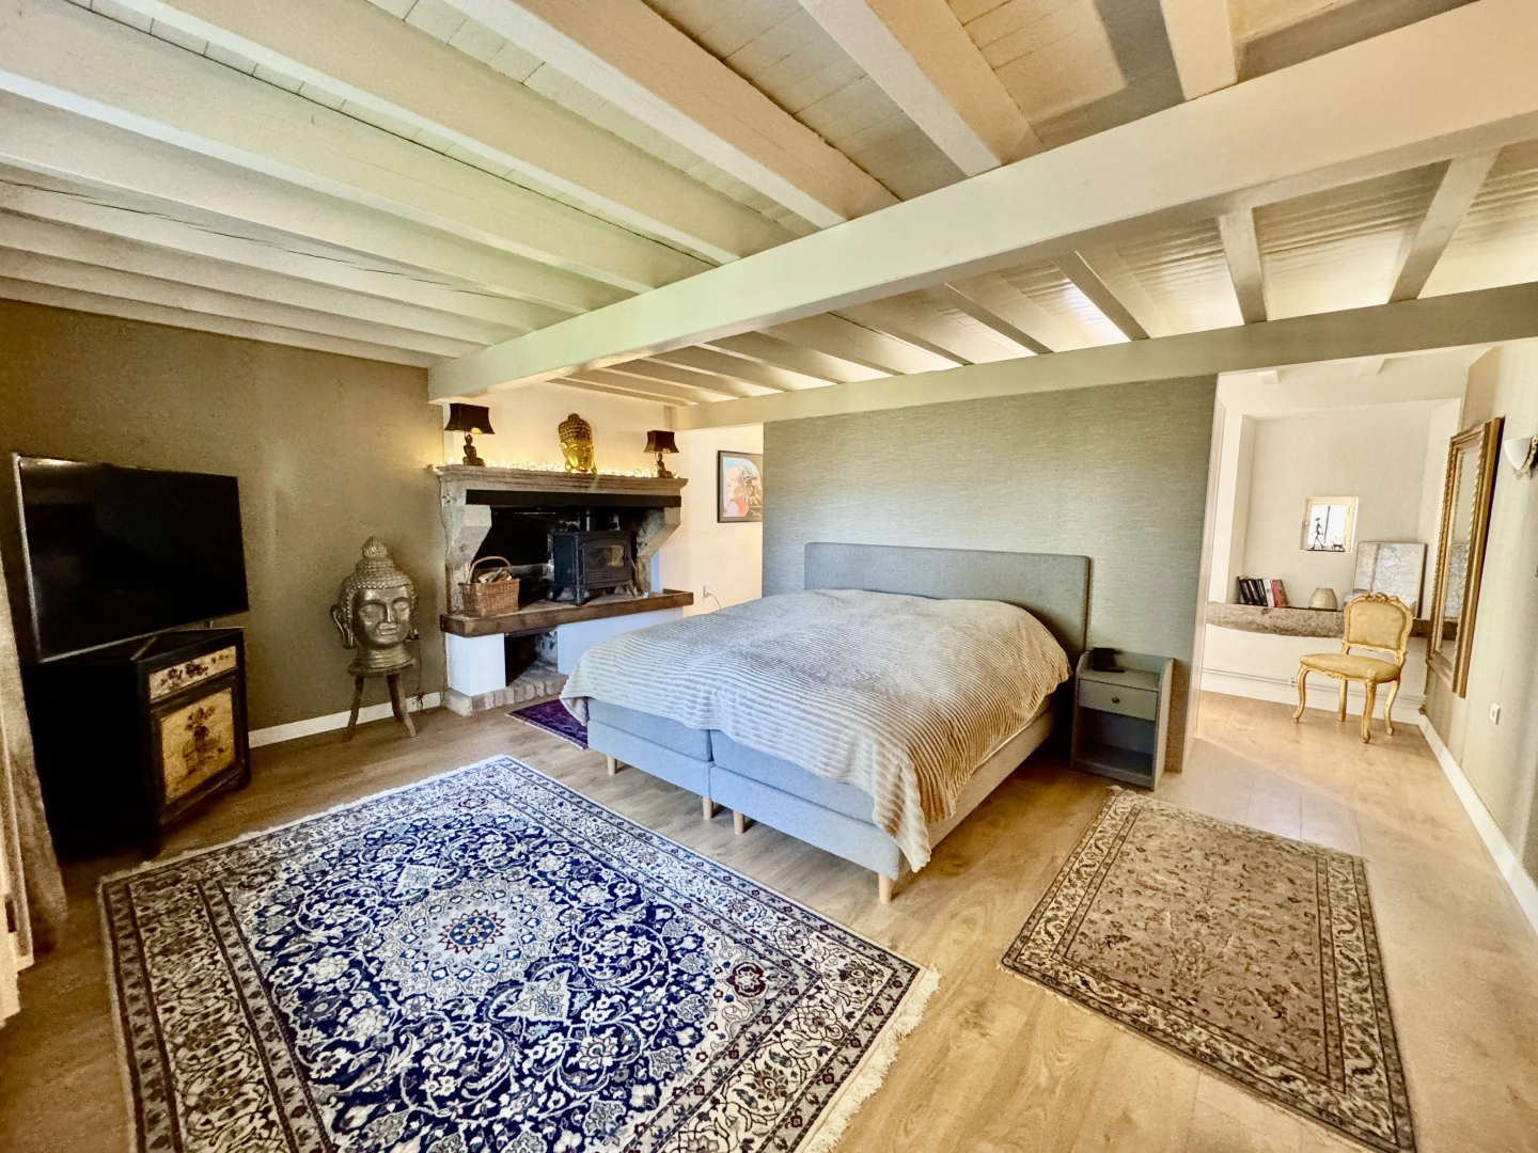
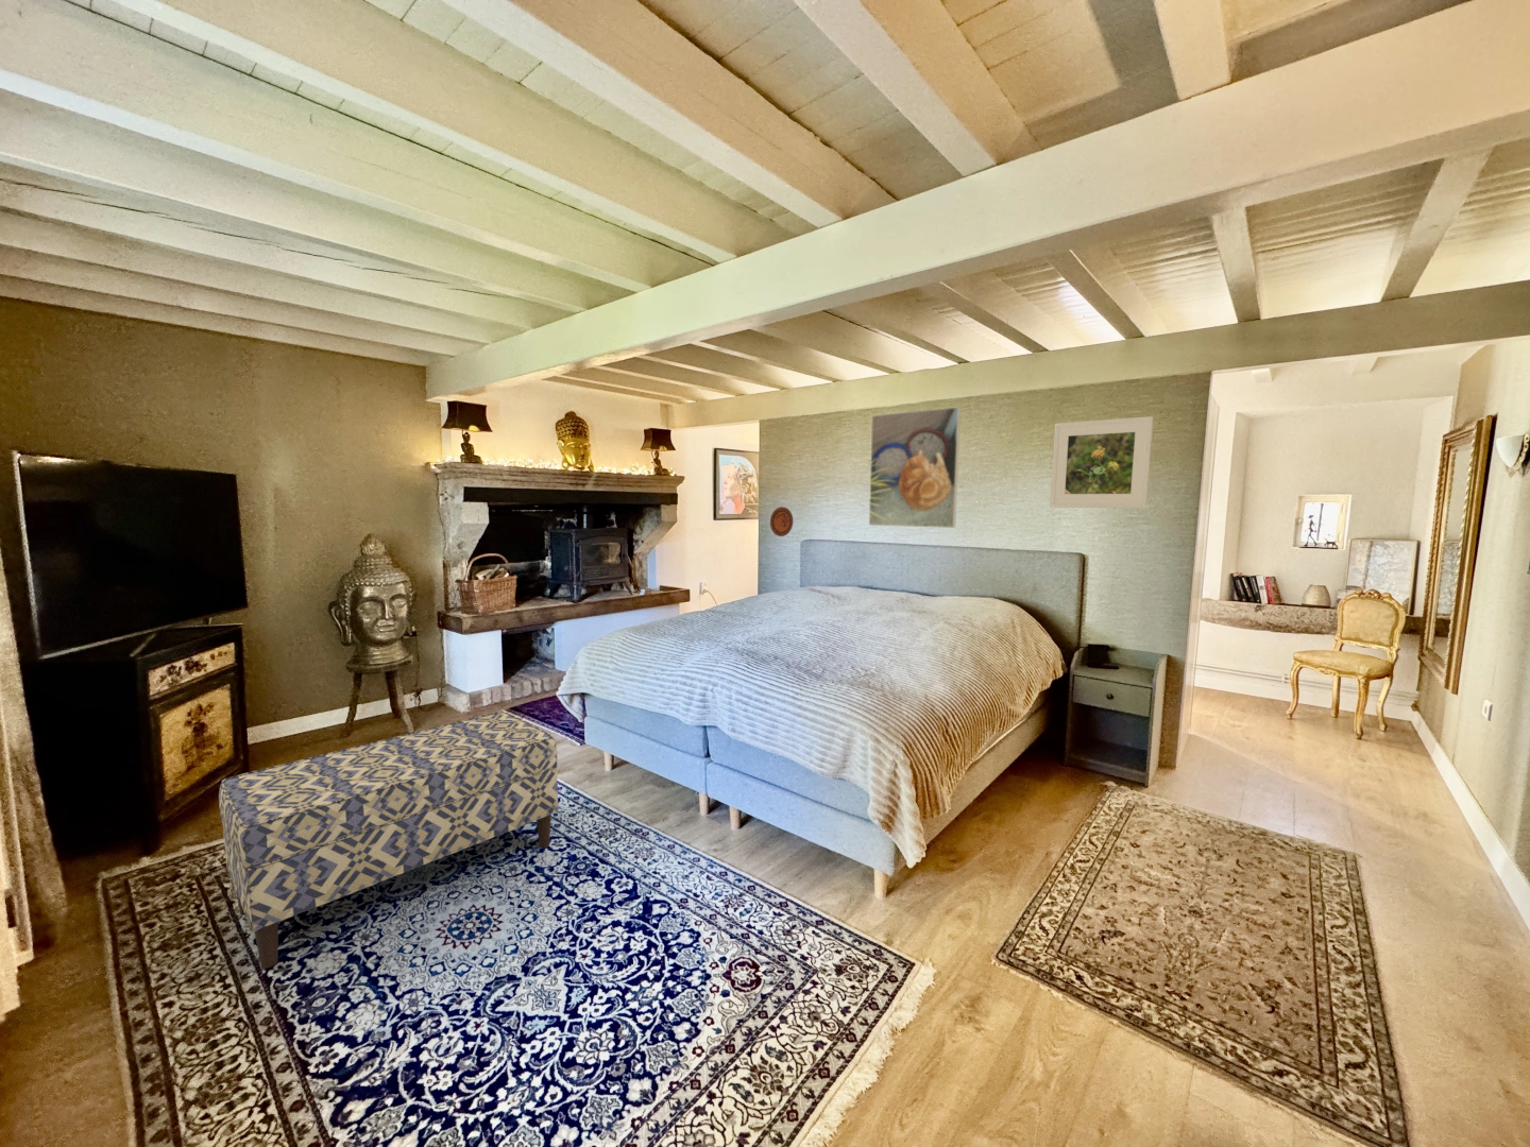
+ decorative plate [770,506,794,537]
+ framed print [1048,416,1154,508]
+ bench [218,711,559,970]
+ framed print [869,406,961,529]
